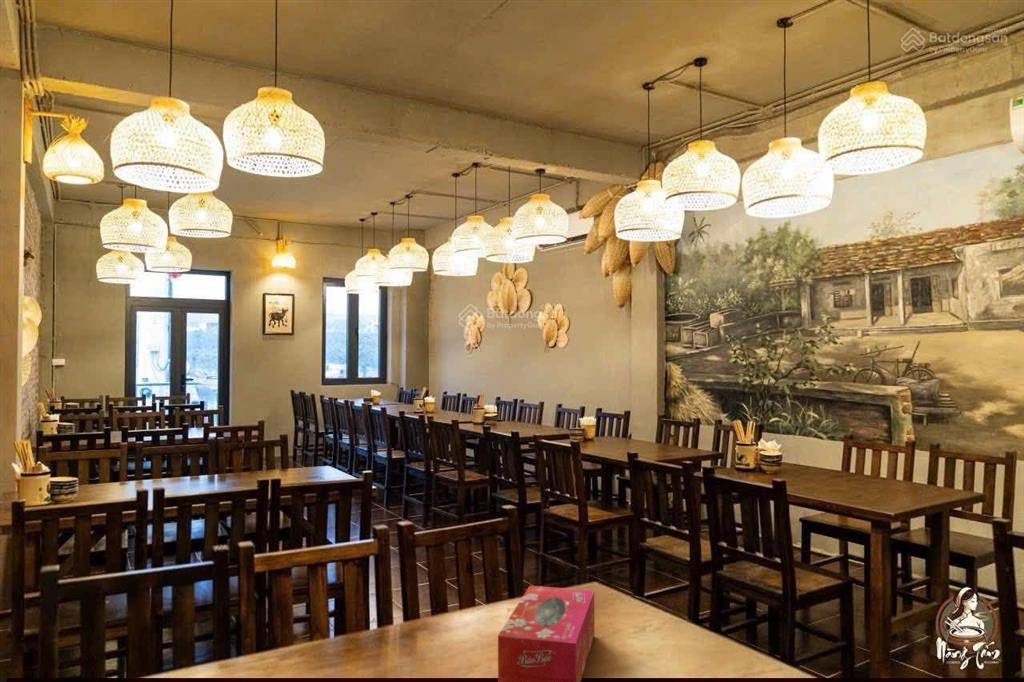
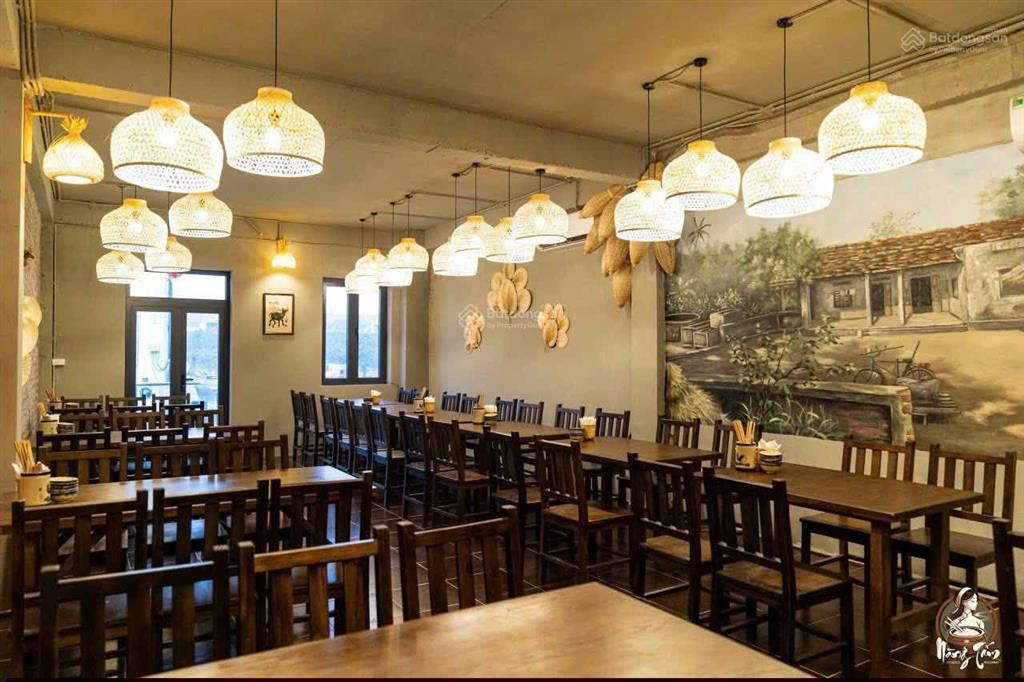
- tissue box [497,585,595,682]
